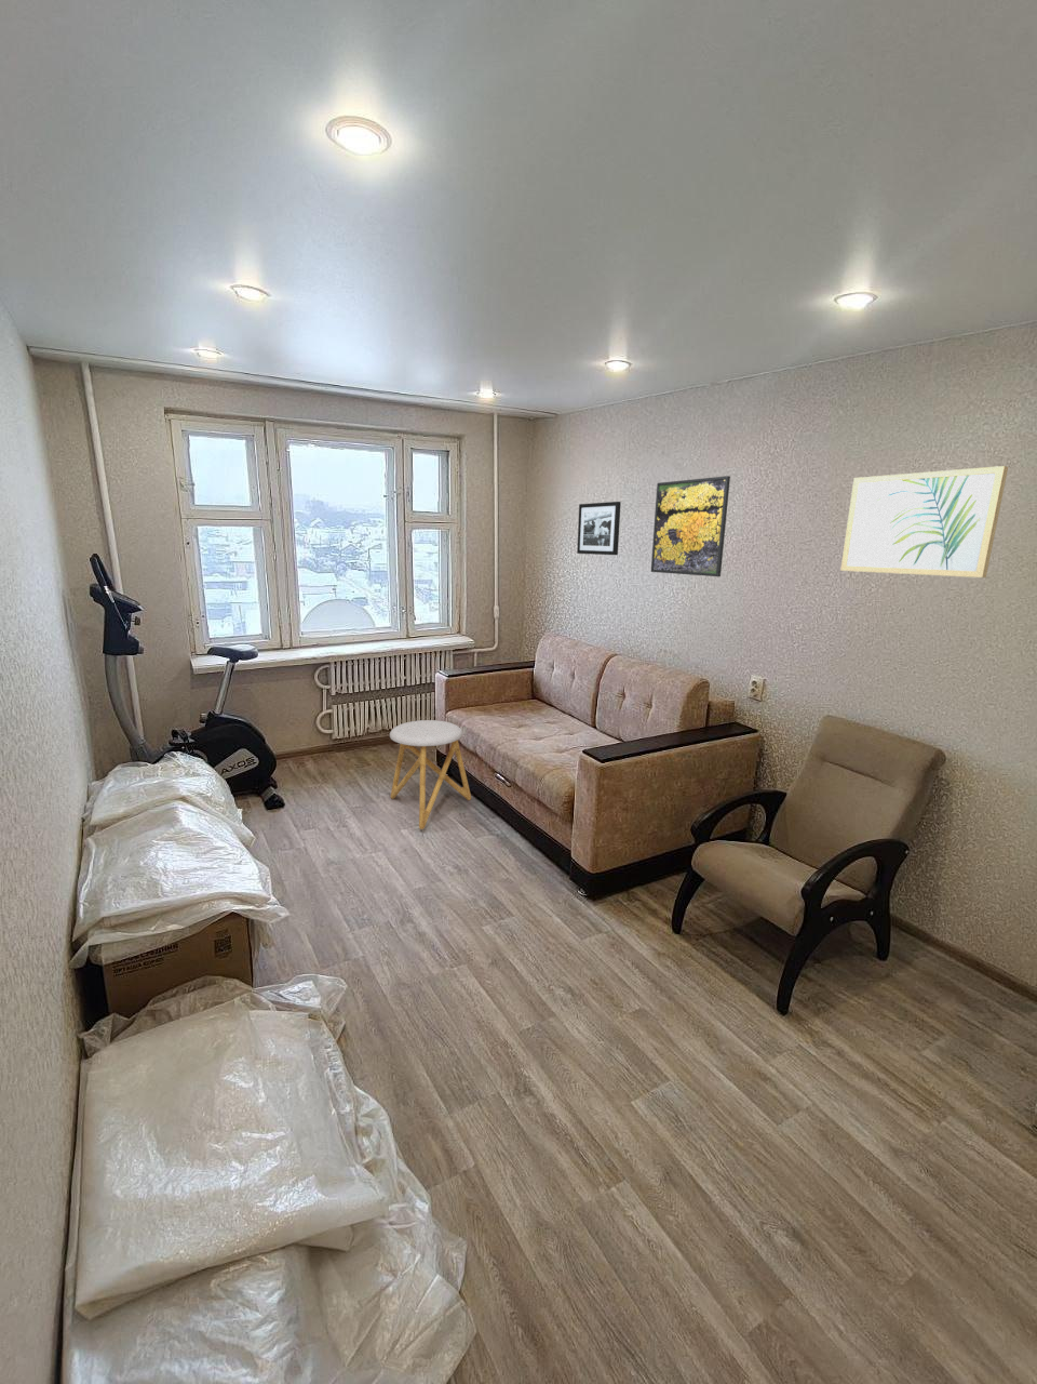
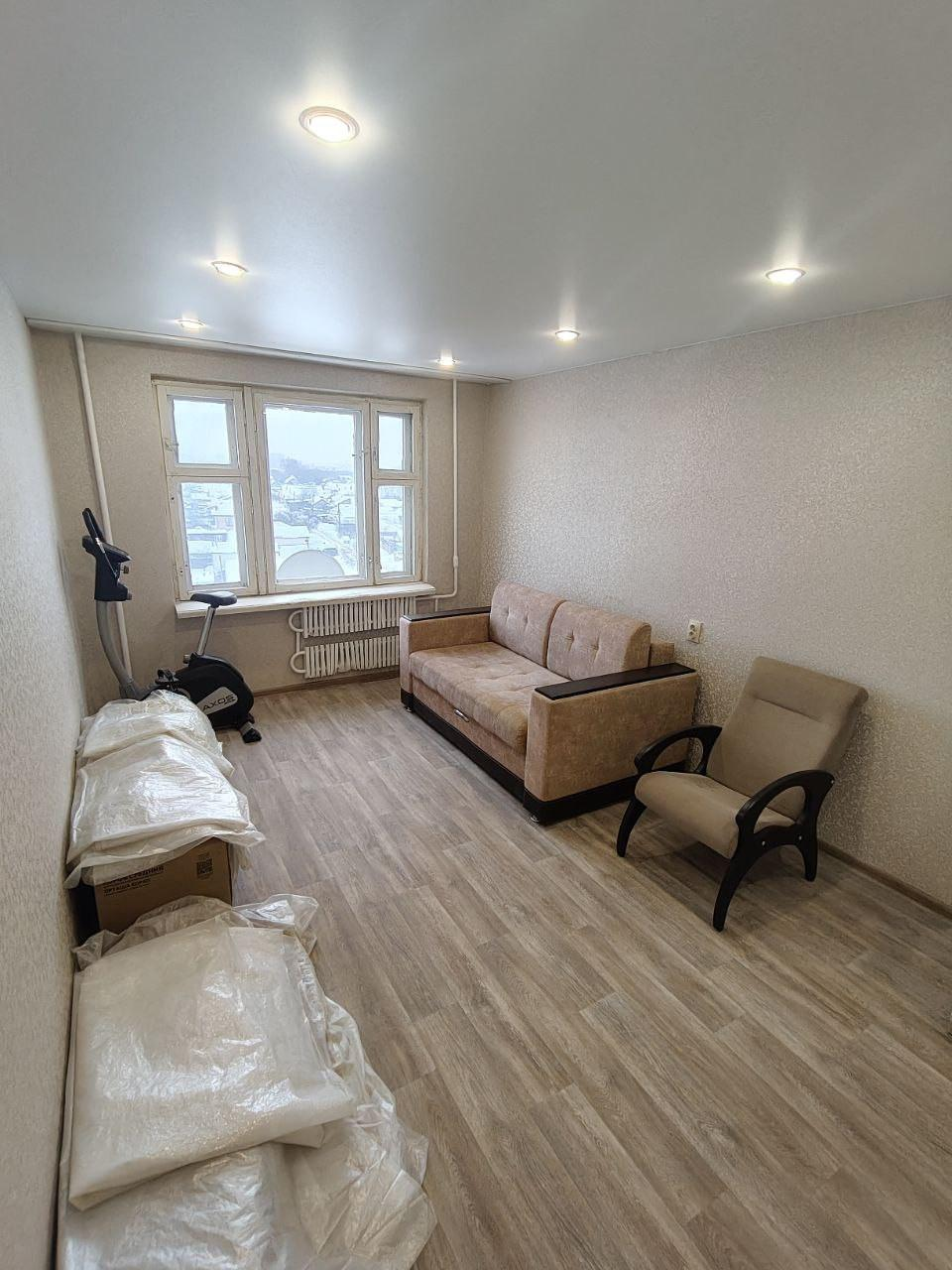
- stool [389,719,472,830]
- wall art [840,465,1009,579]
- picture frame [576,500,622,556]
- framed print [650,475,731,578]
